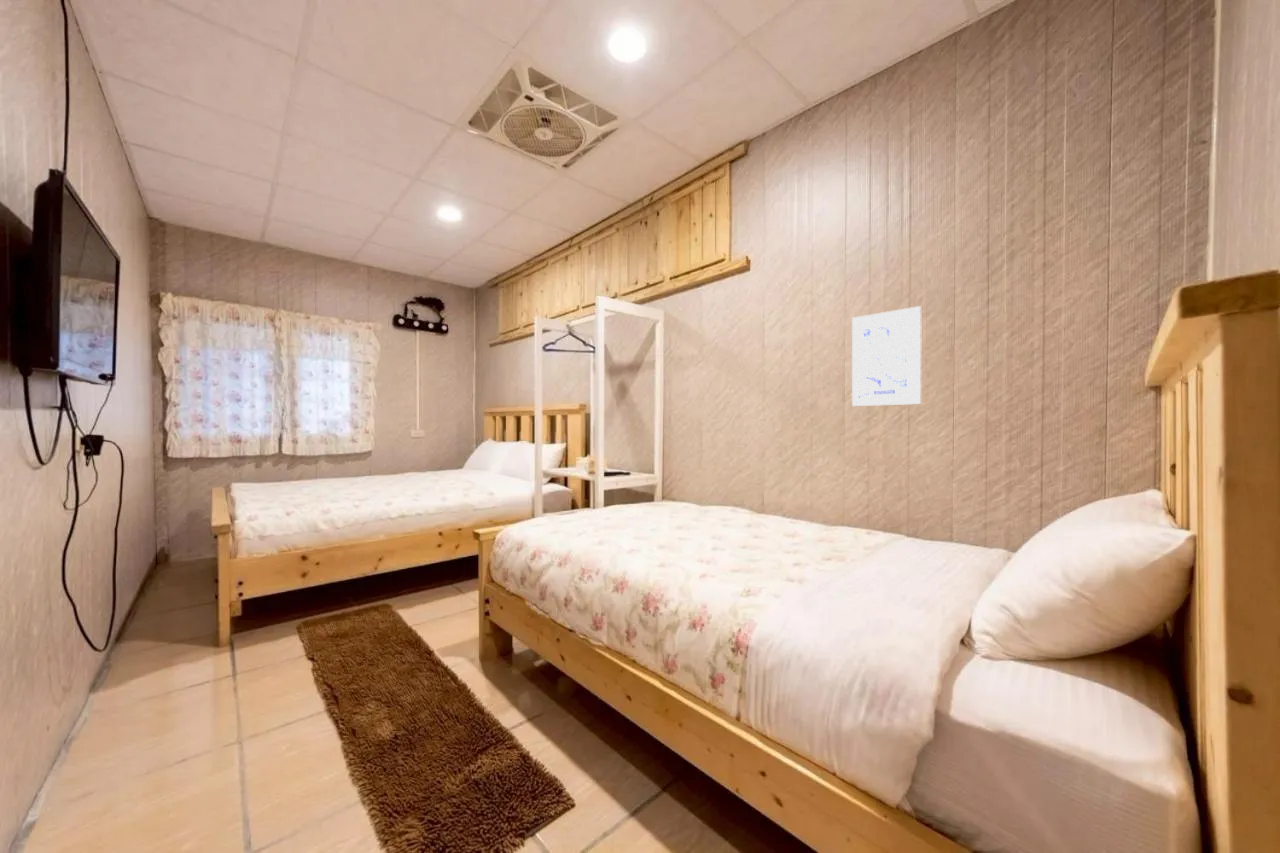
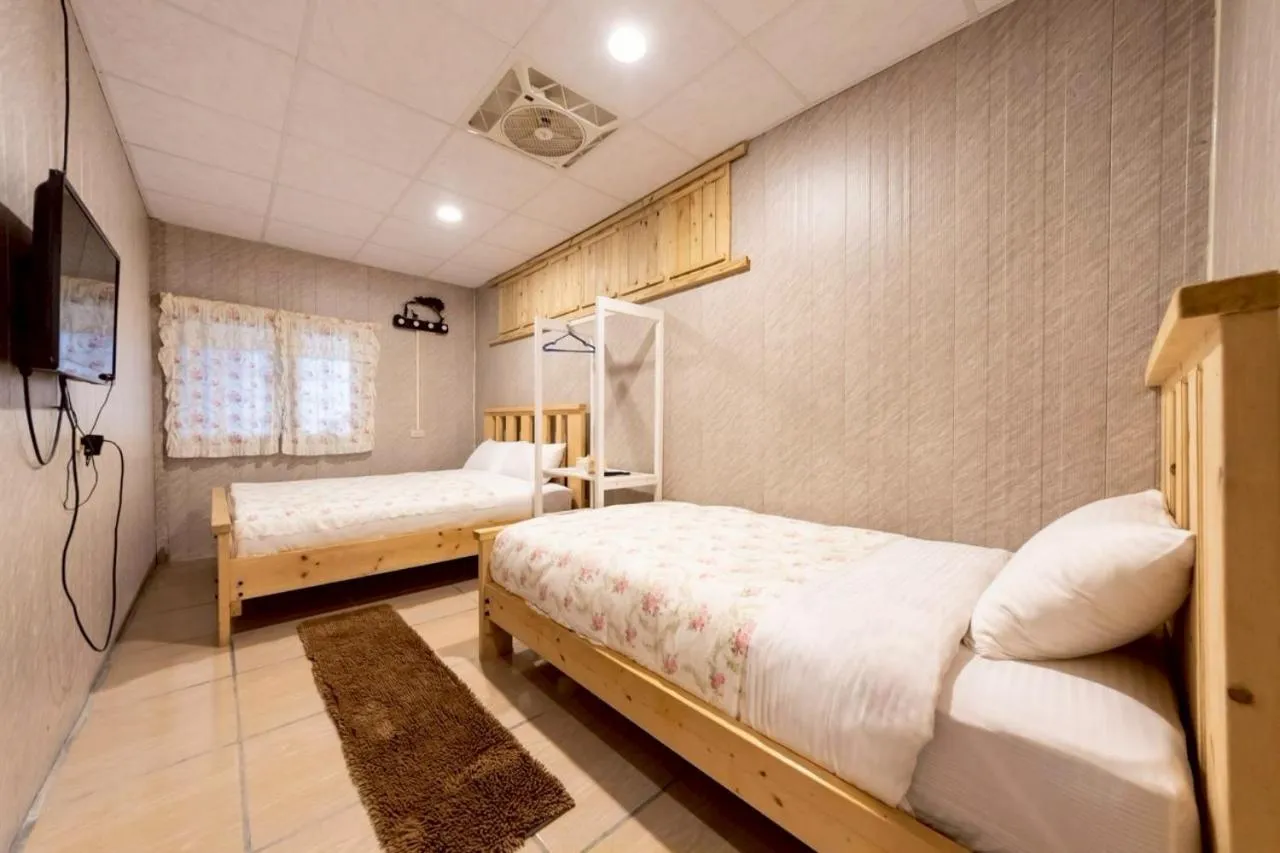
- wall art [851,305,922,407]
